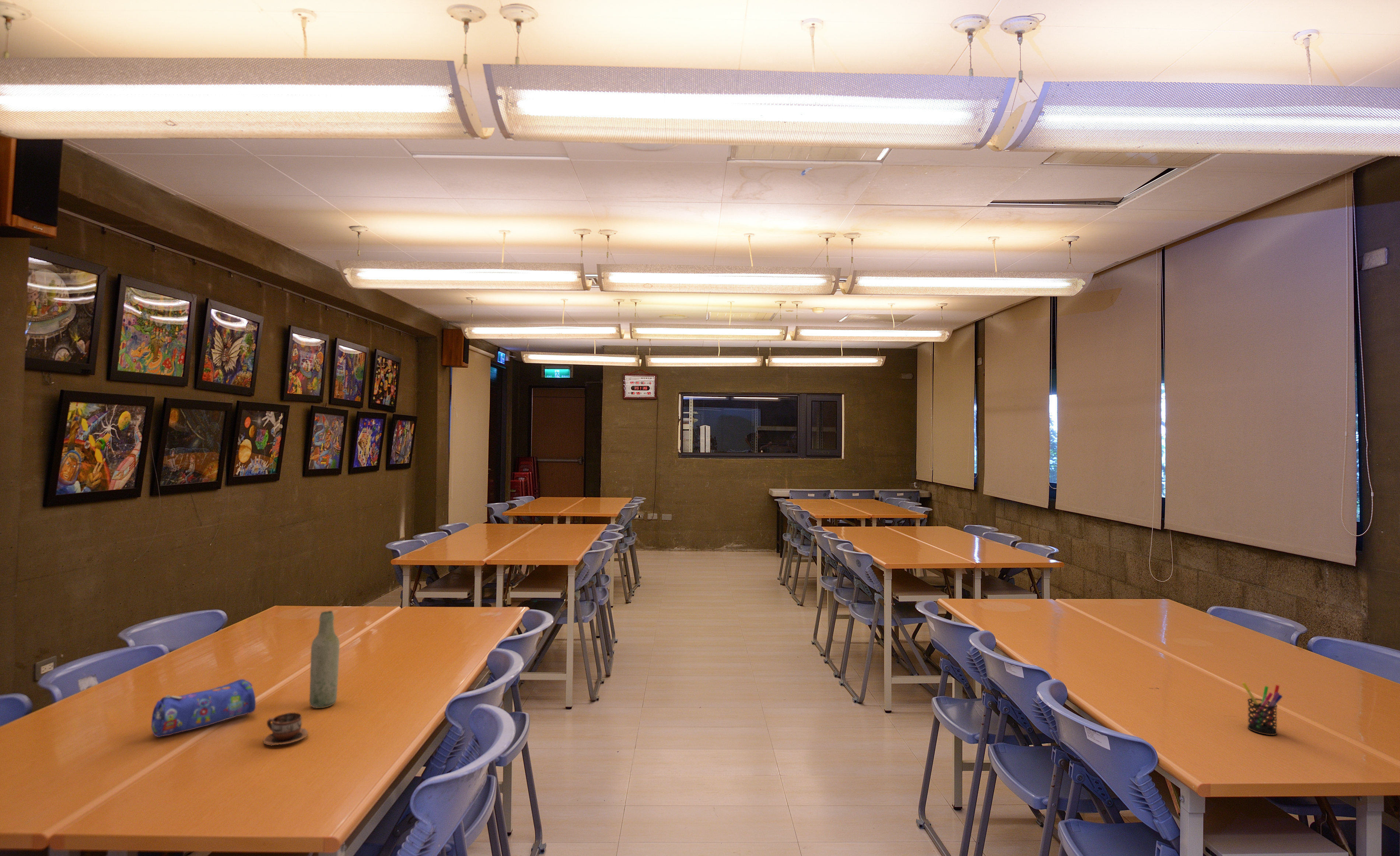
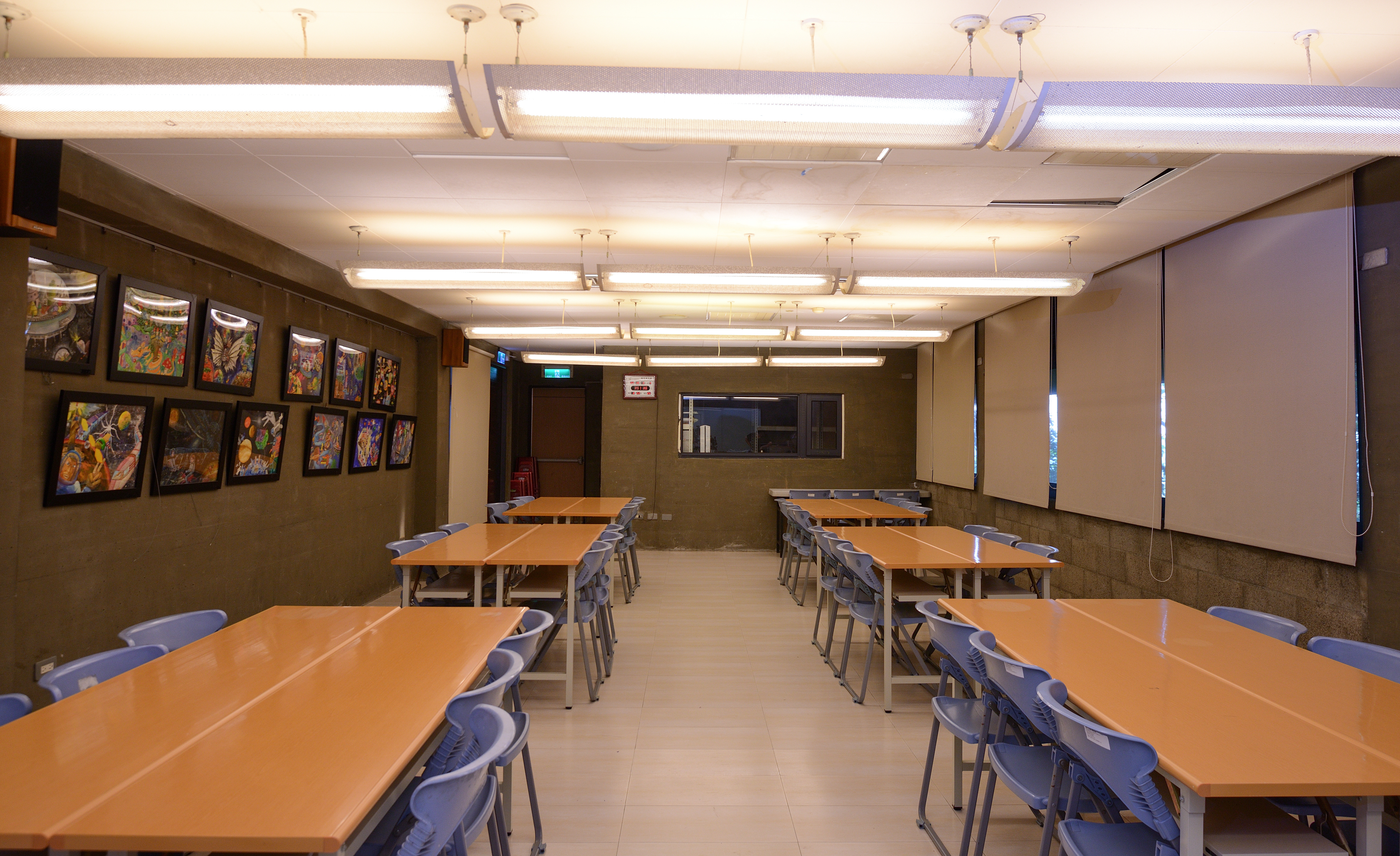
- pencil case [151,679,256,737]
- cup [263,712,308,746]
- pen holder [1242,682,1283,736]
- bottle [309,610,340,709]
